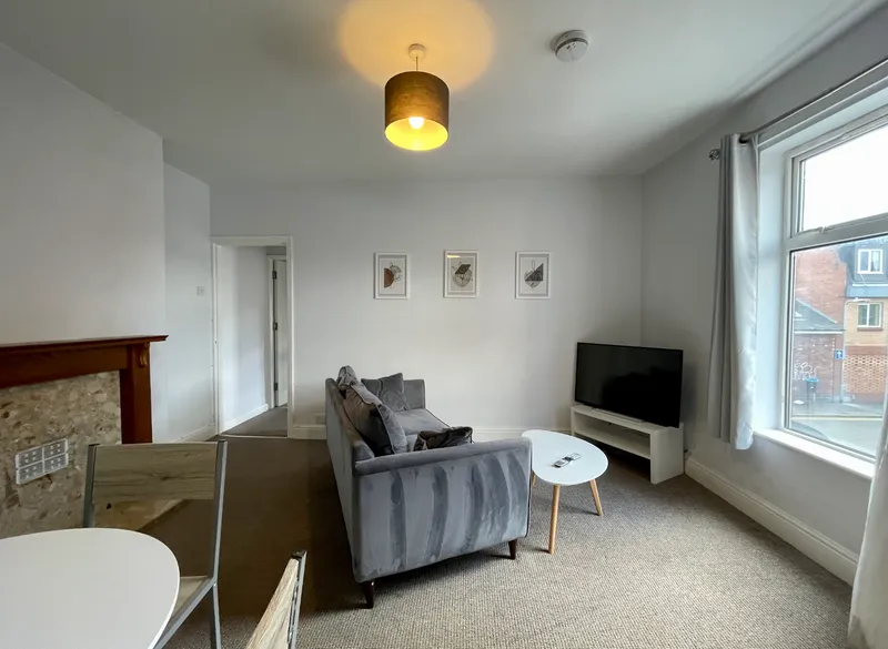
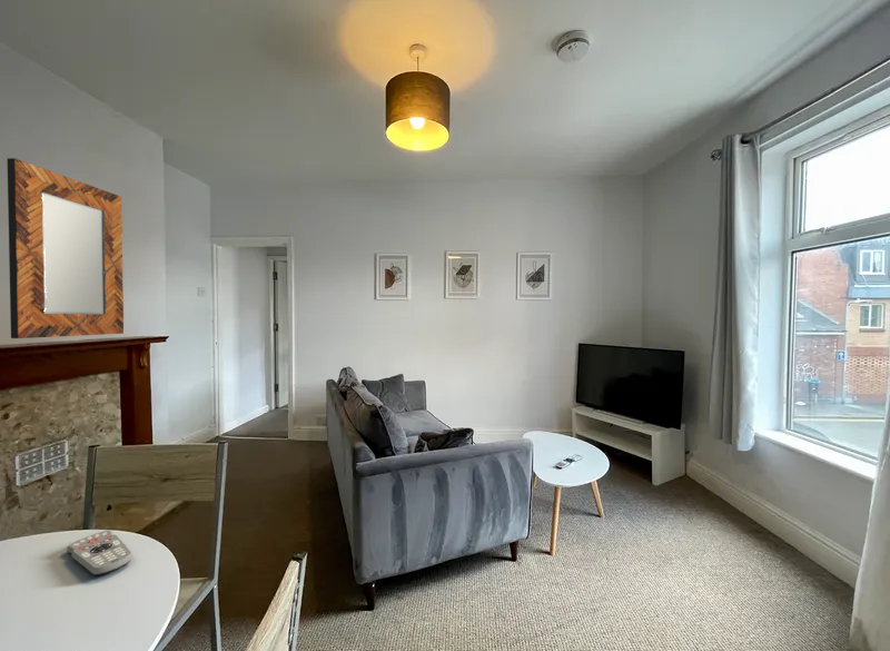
+ remote control [66,530,134,576]
+ home mirror [6,157,125,339]
